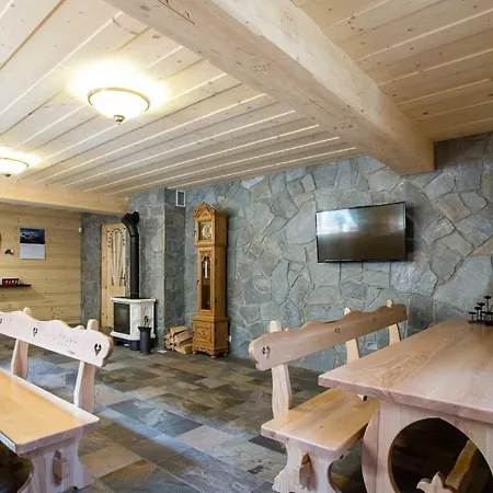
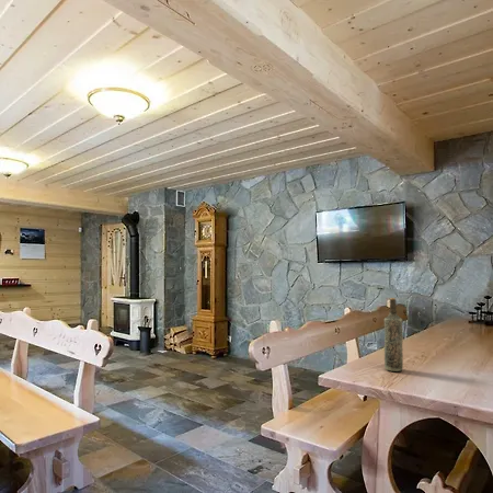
+ bottle [383,297,404,372]
